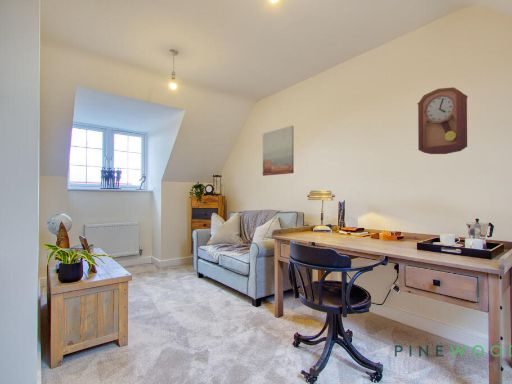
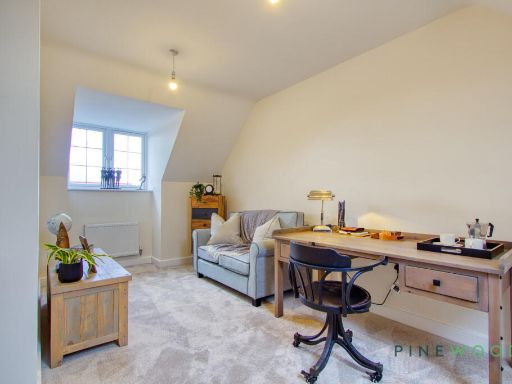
- wall art [262,125,295,177]
- pendulum clock [416,86,469,155]
